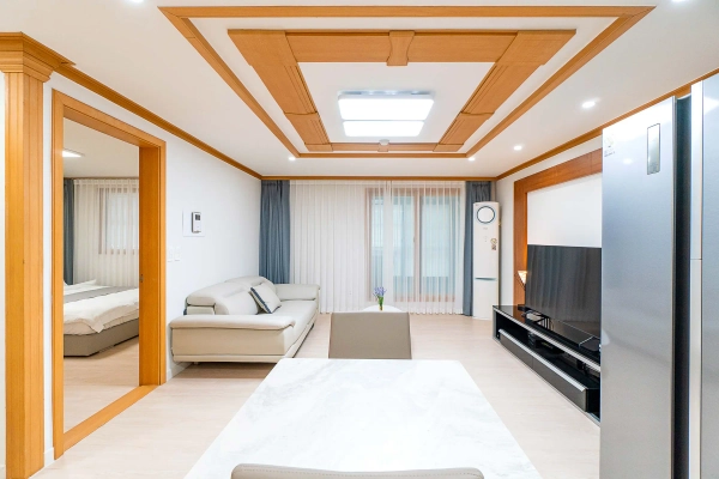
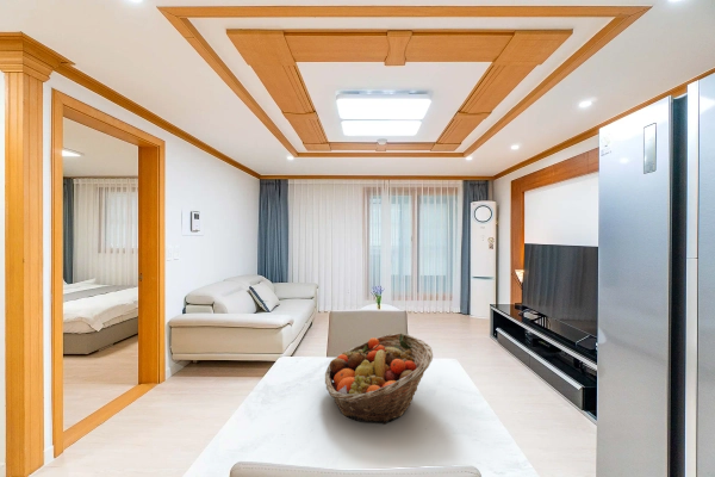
+ fruit basket [324,333,434,426]
